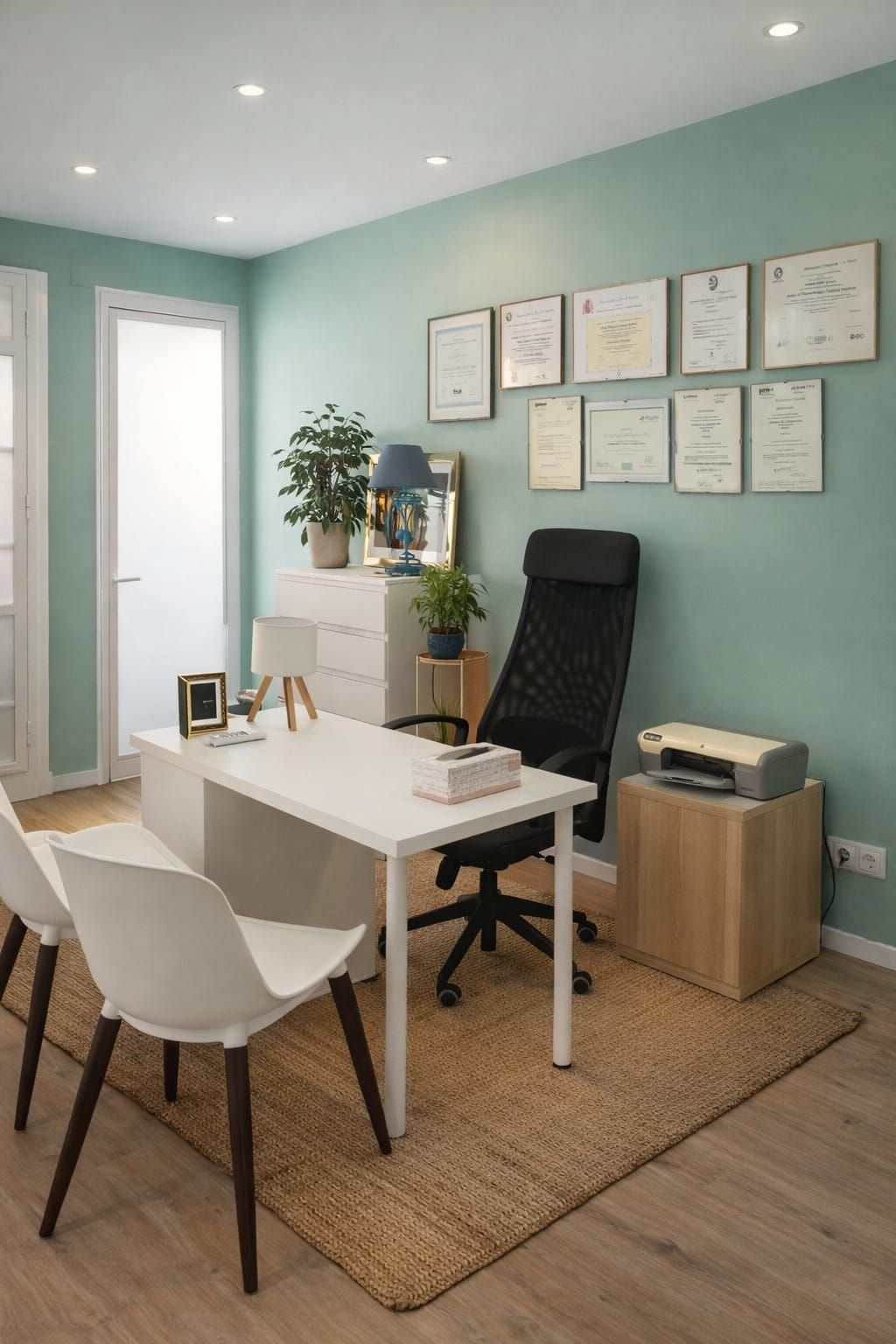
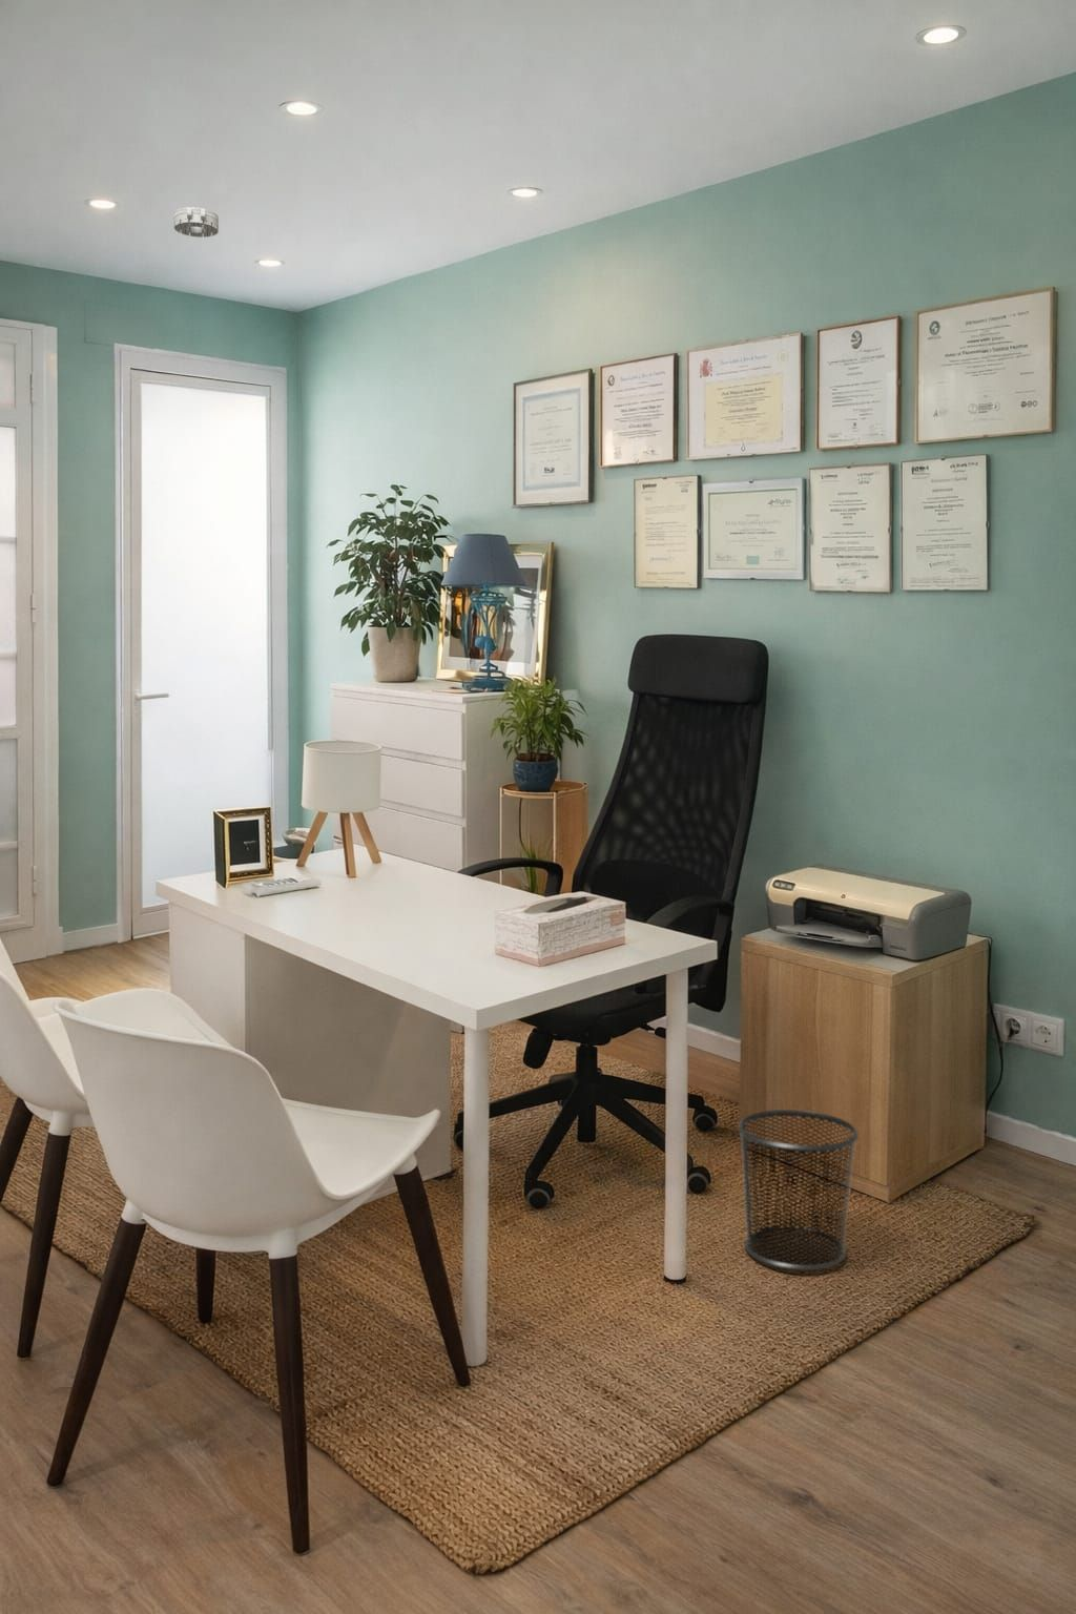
+ waste bin [736,1108,860,1272]
+ smoke detector [173,207,220,239]
